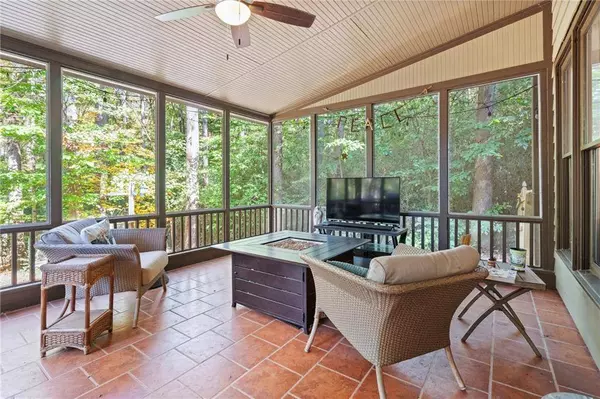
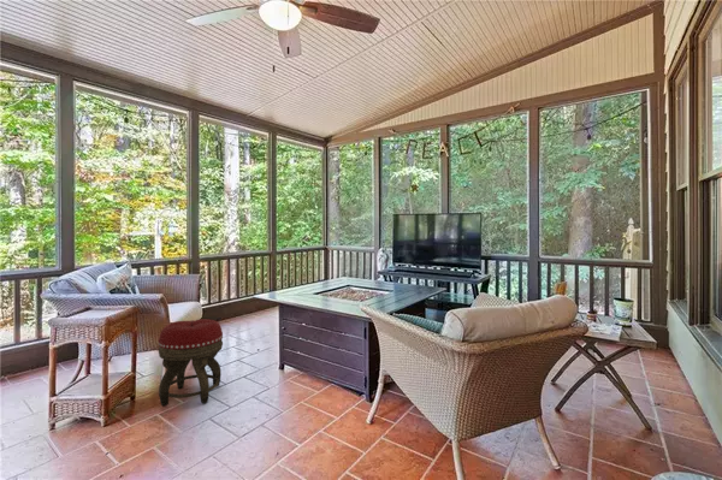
+ footstool [158,318,224,407]
